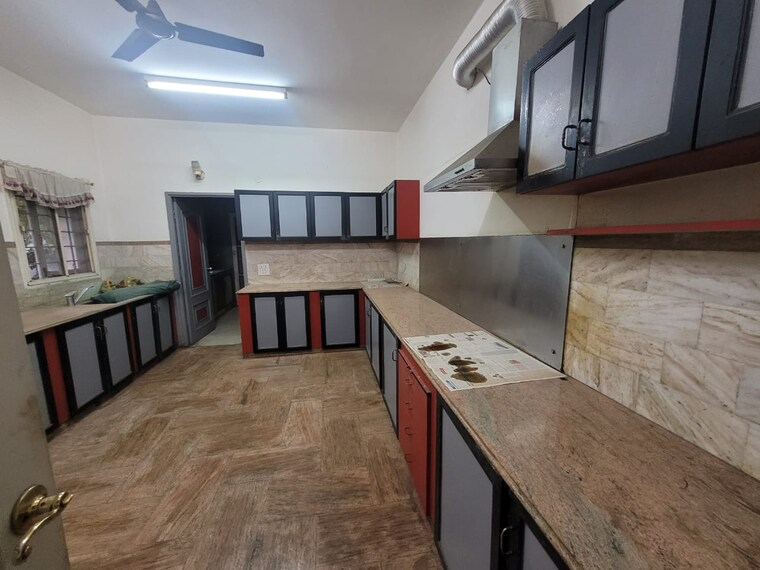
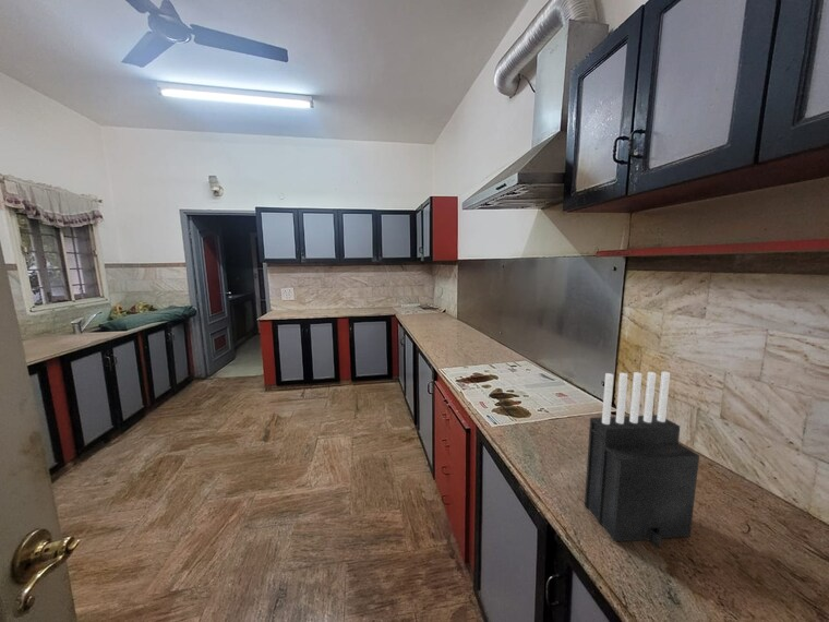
+ knife block [584,370,700,550]
